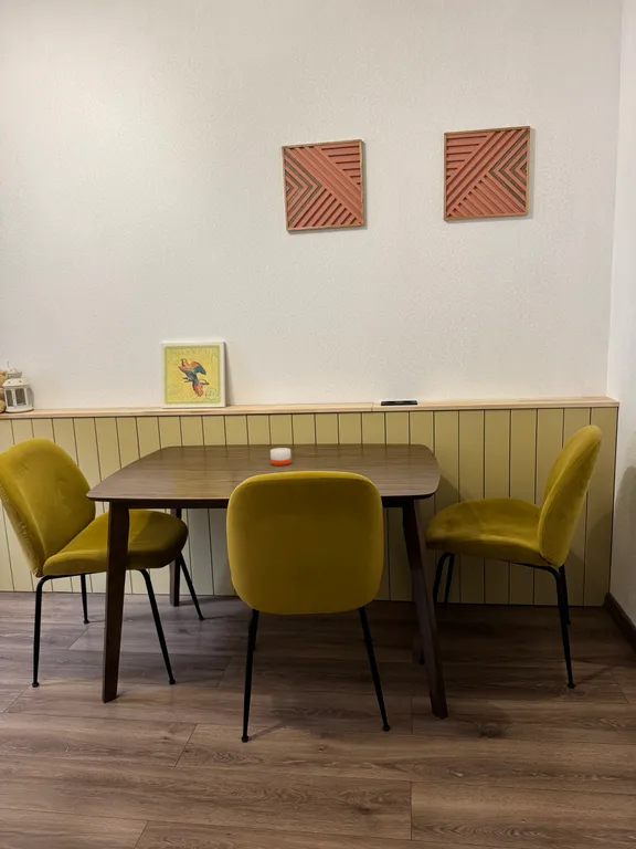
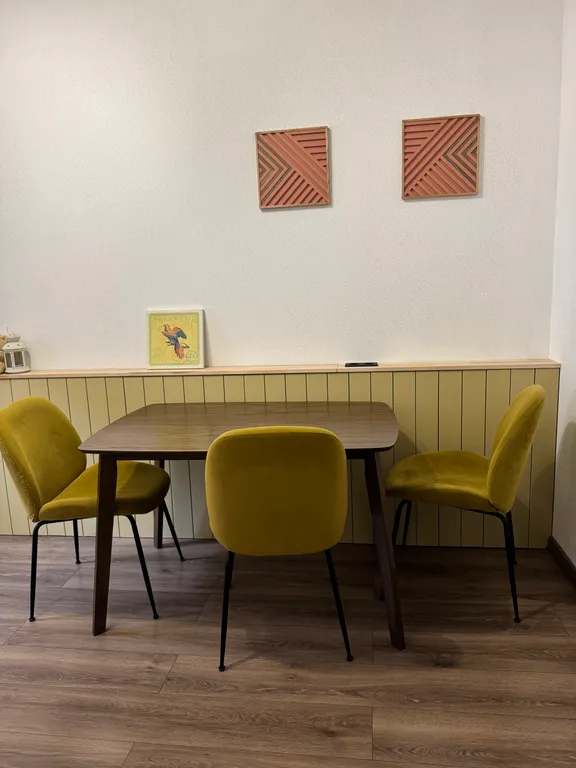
- candle [269,447,293,467]
